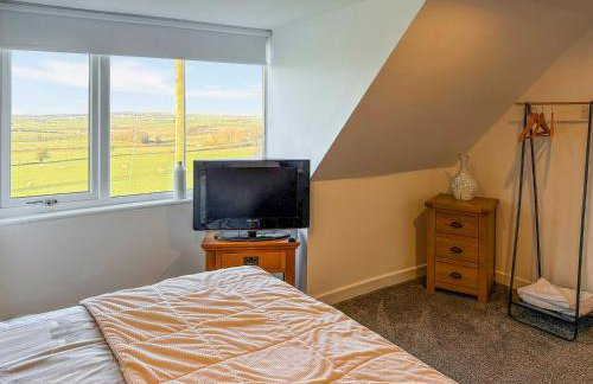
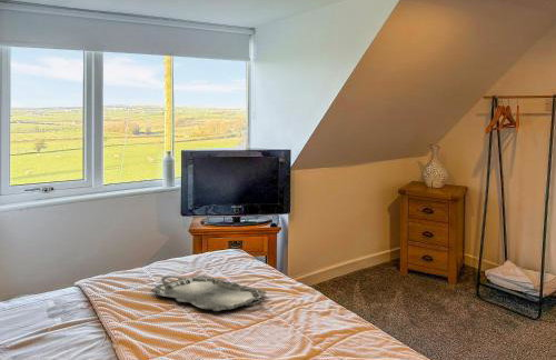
+ serving tray [149,274,267,312]
